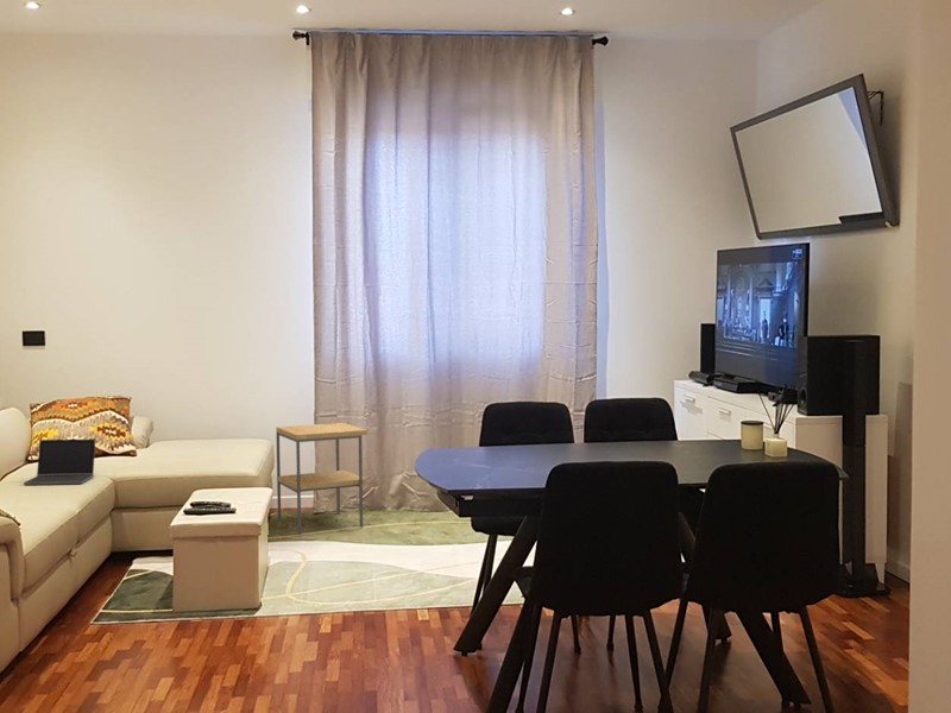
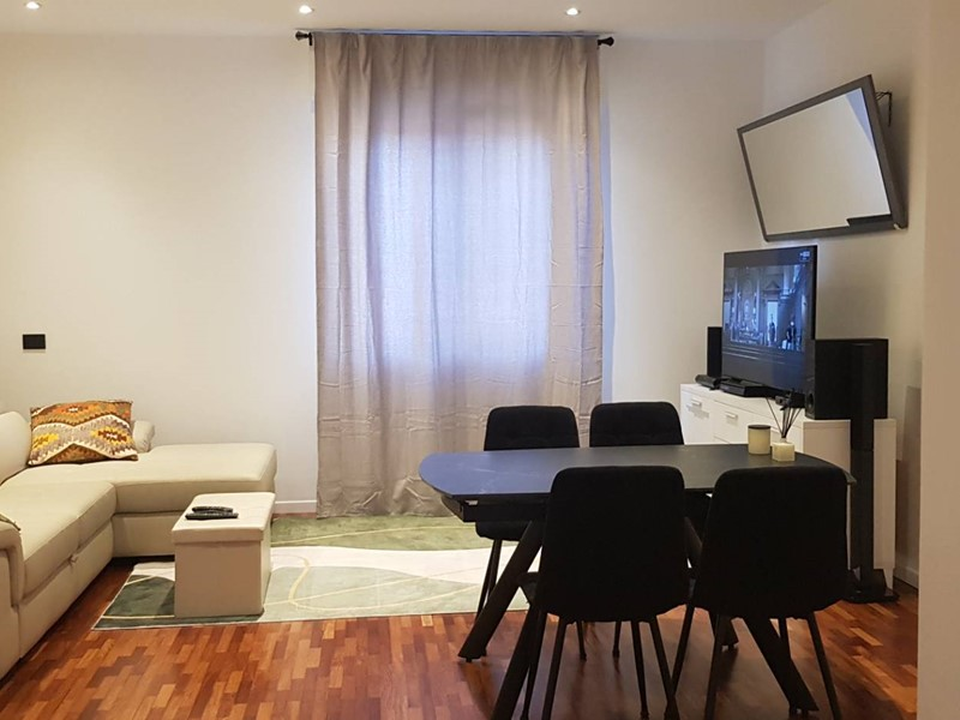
- side table [275,422,369,536]
- laptop computer [23,437,96,486]
